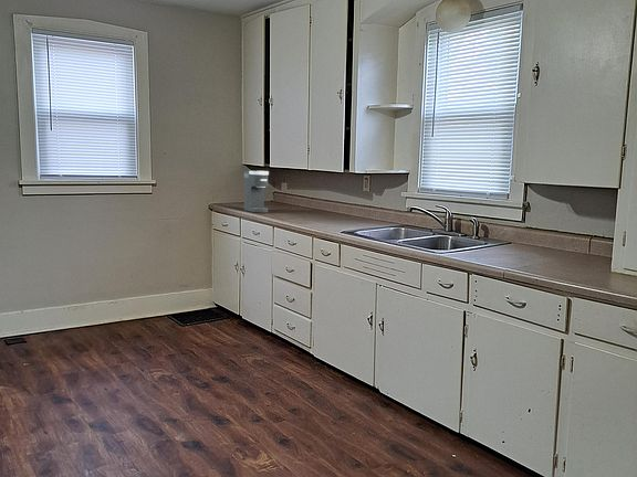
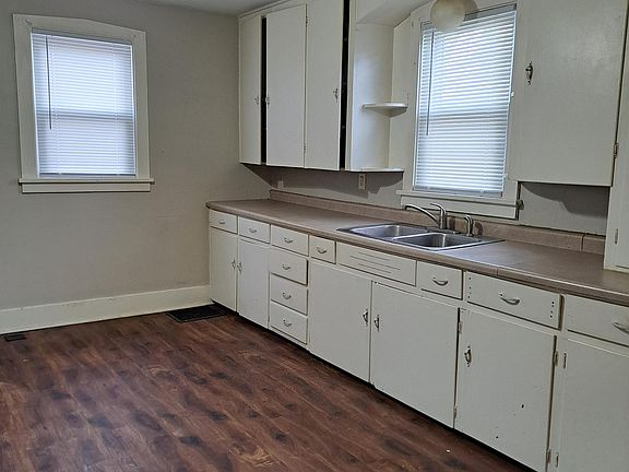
- coffee maker [243,170,270,214]
